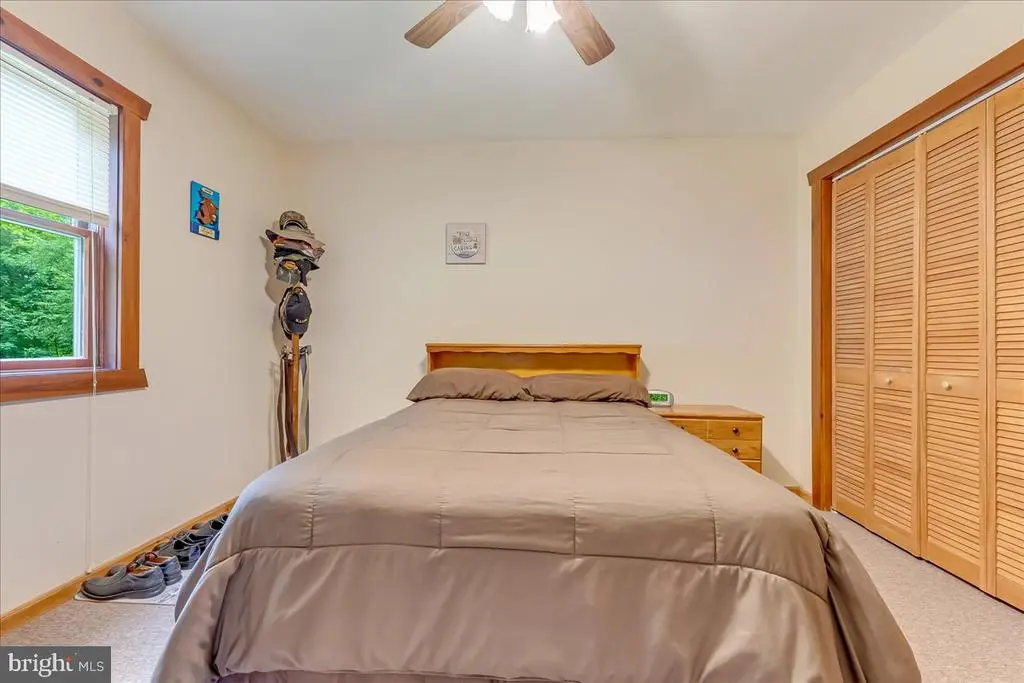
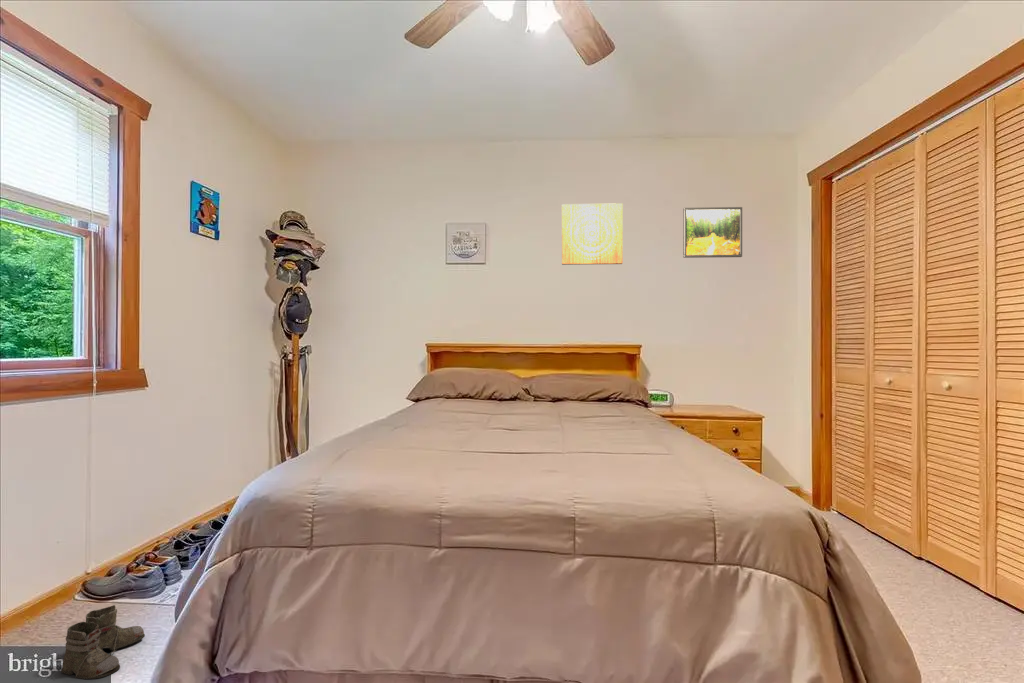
+ wall art [561,202,624,266]
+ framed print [682,206,743,259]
+ boots [60,604,146,680]
